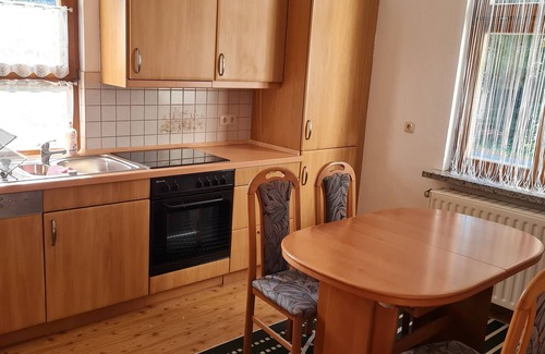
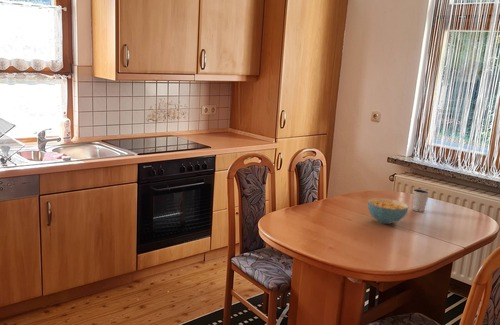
+ cereal bowl [367,197,409,225]
+ dixie cup [412,188,430,212]
